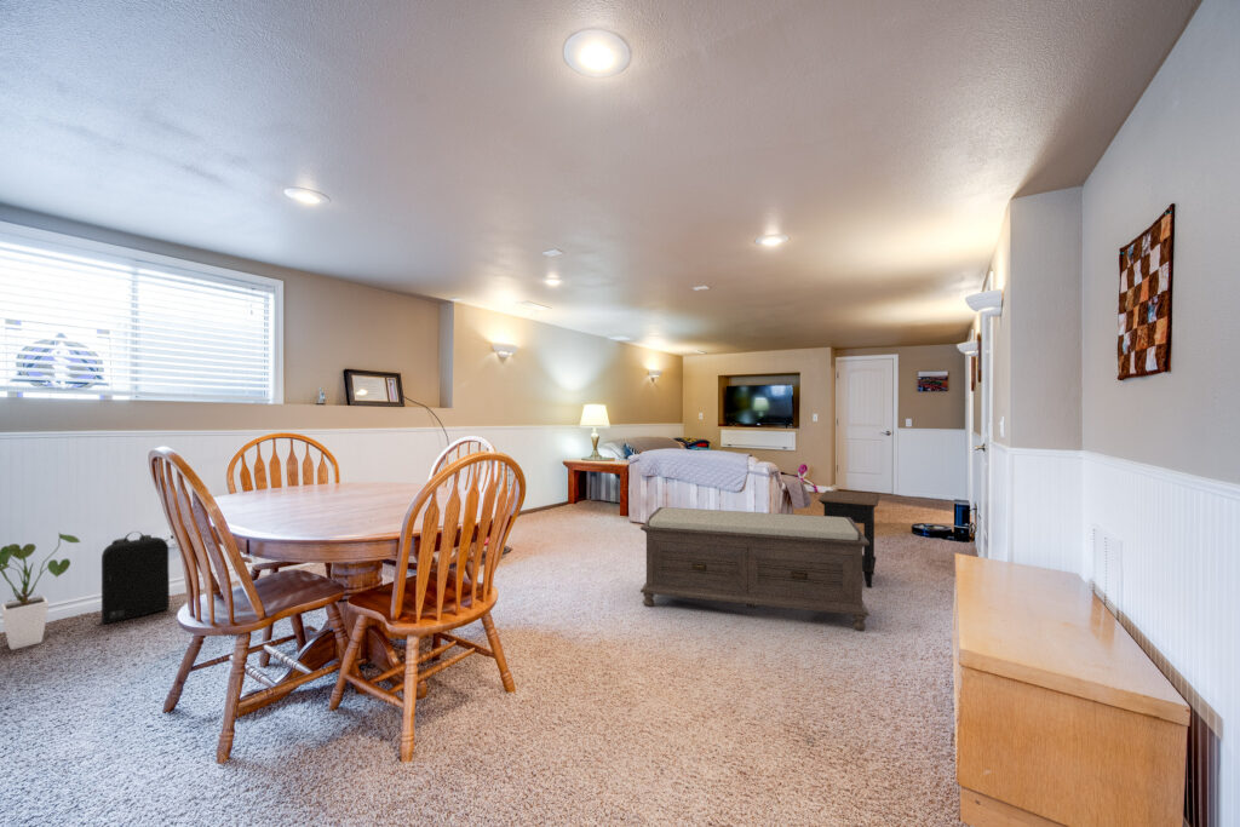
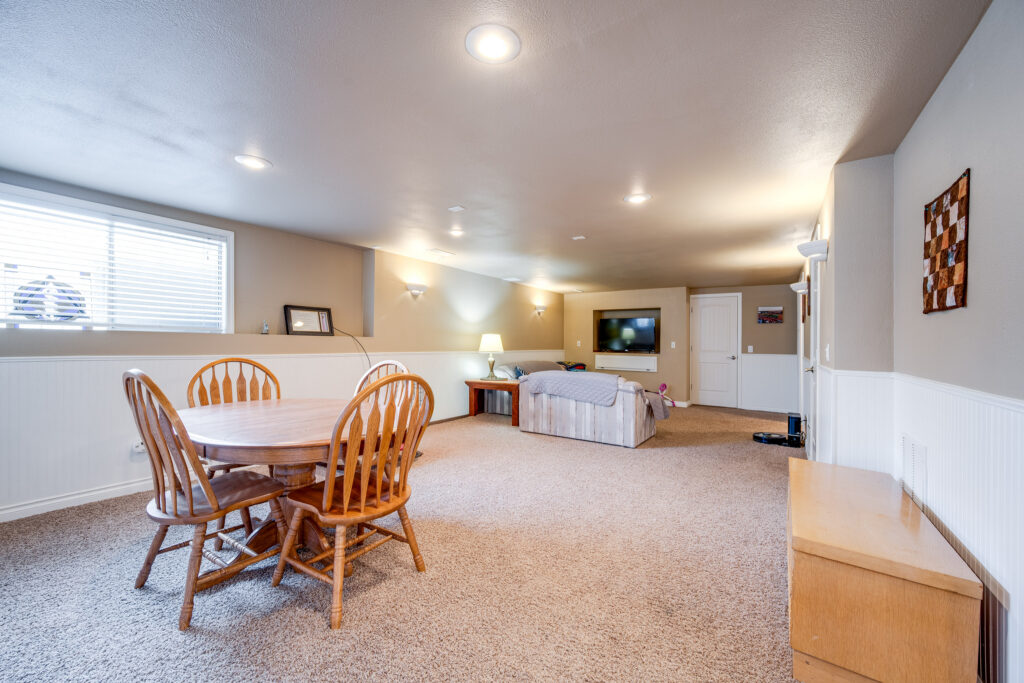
- bench [639,506,871,632]
- backpack [101,530,171,625]
- house plant [0,533,82,651]
- side table [816,489,882,588]
